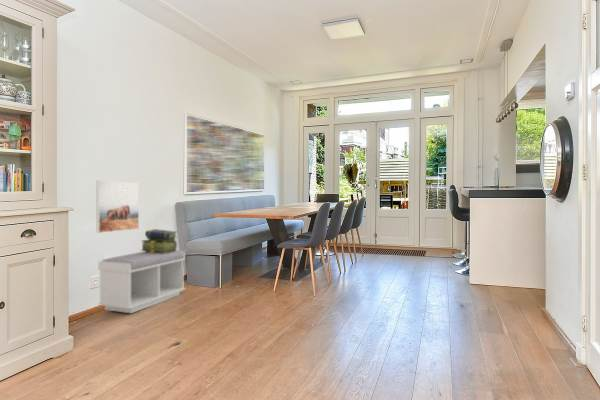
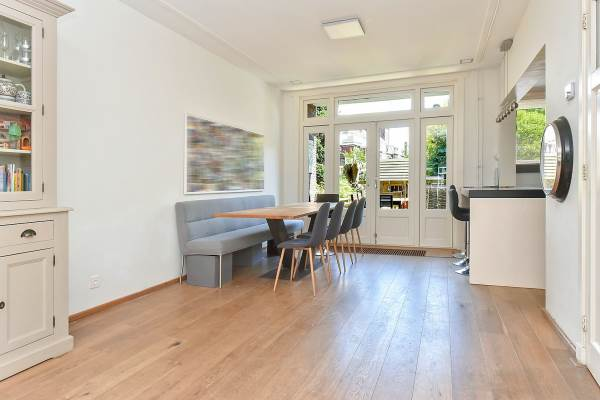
- stack of books [140,228,178,254]
- bench [97,249,186,314]
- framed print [95,180,140,234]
